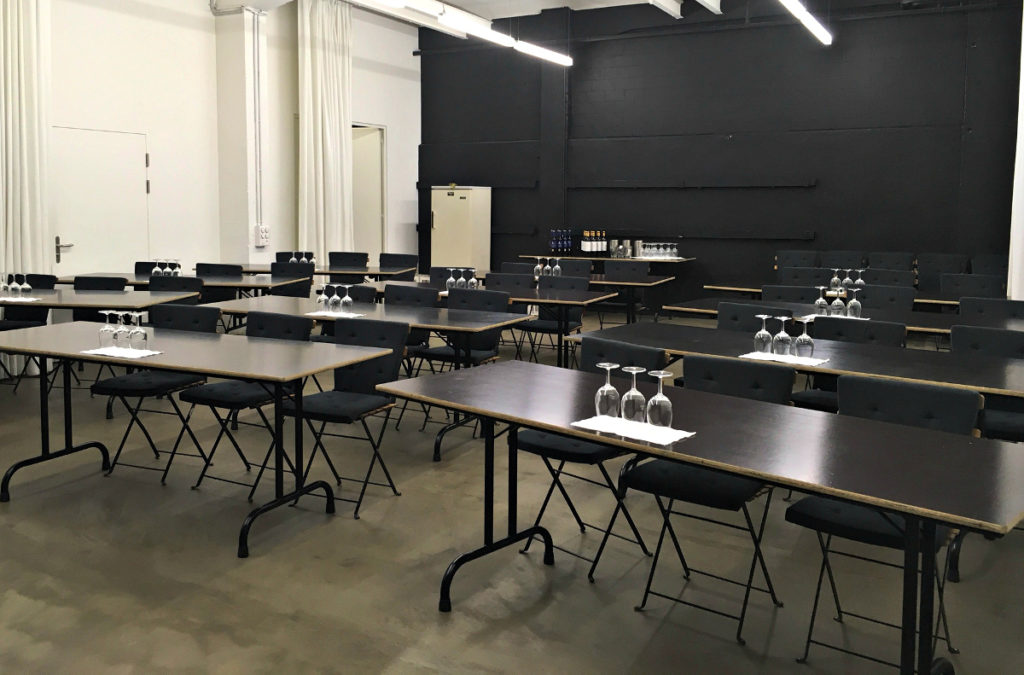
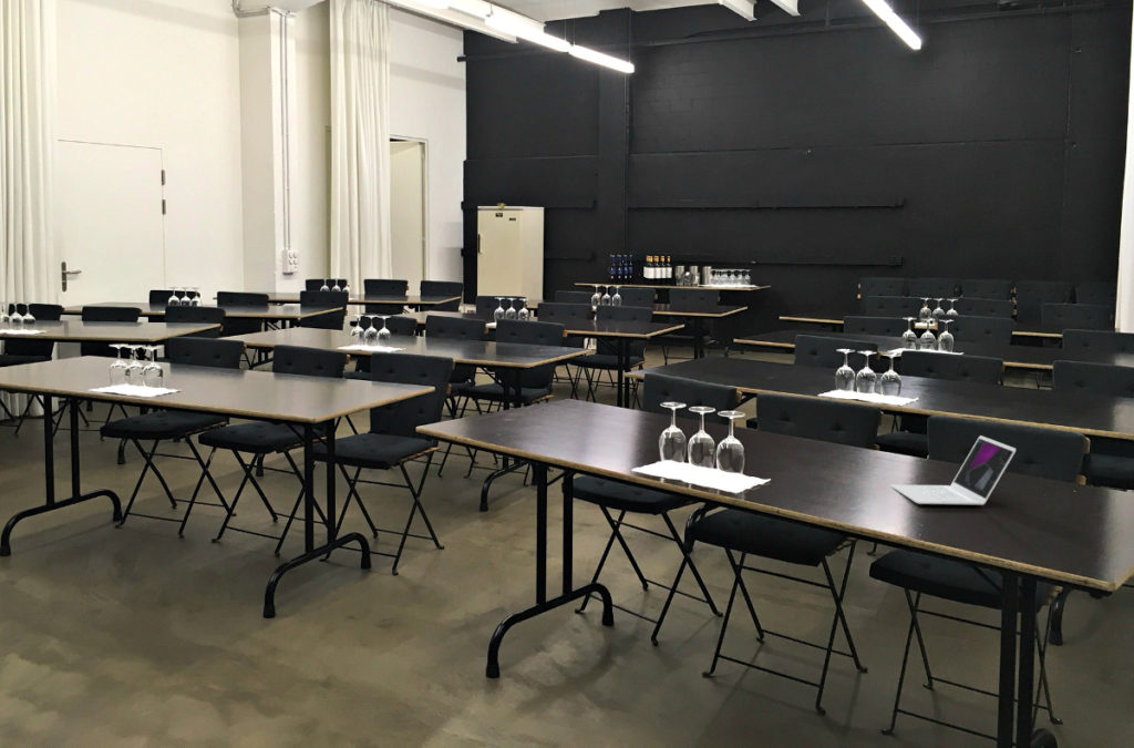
+ laptop [889,434,1017,506]
